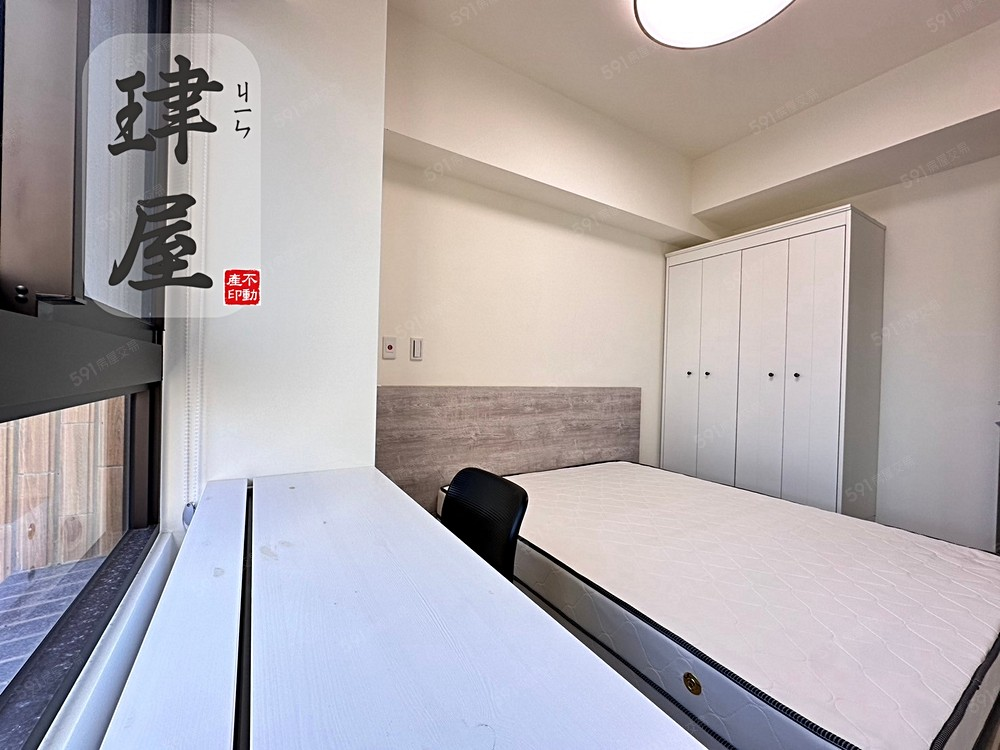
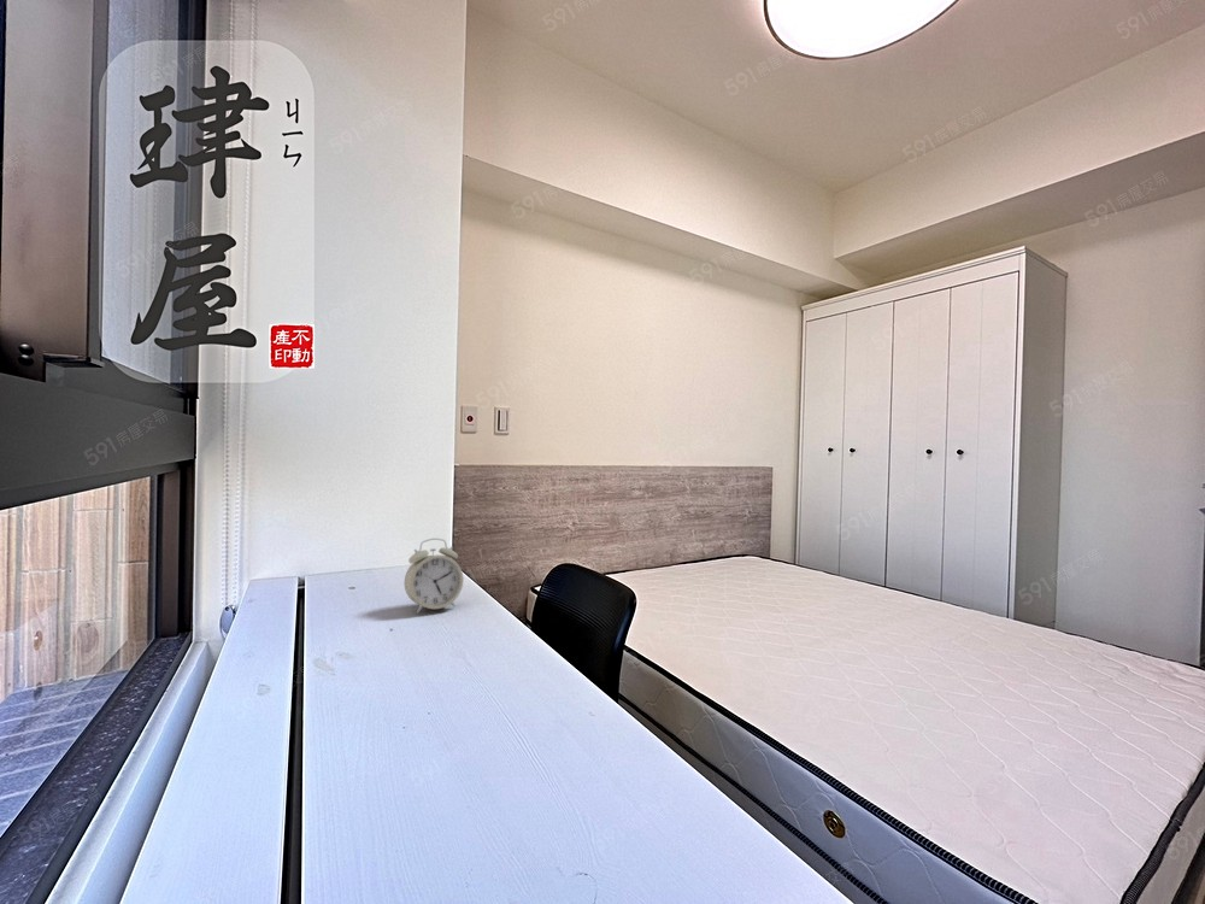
+ alarm clock [404,538,464,615]
